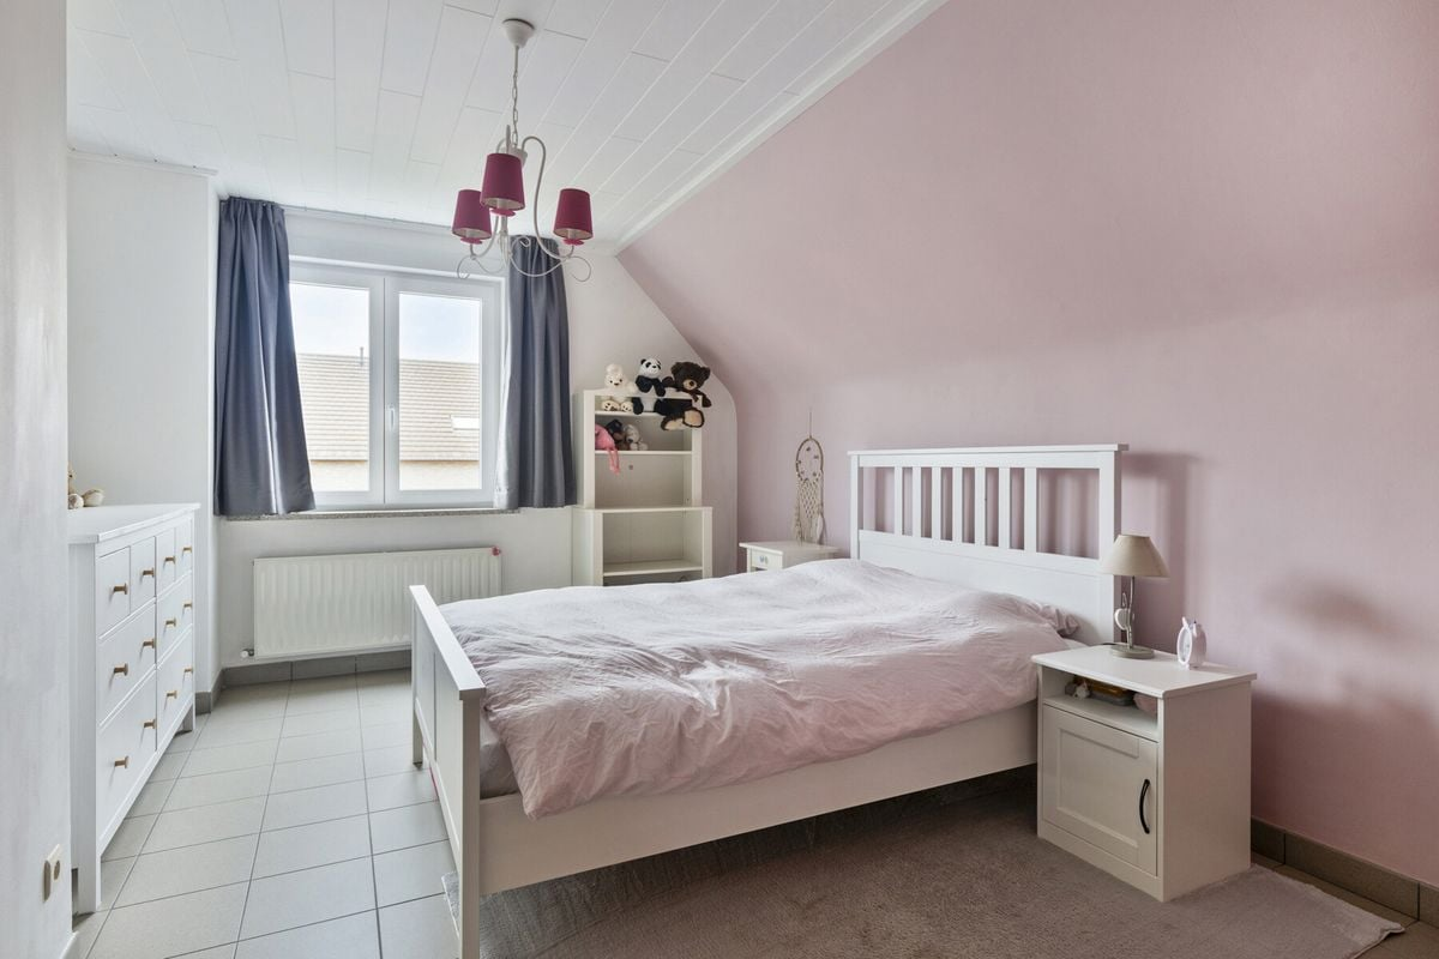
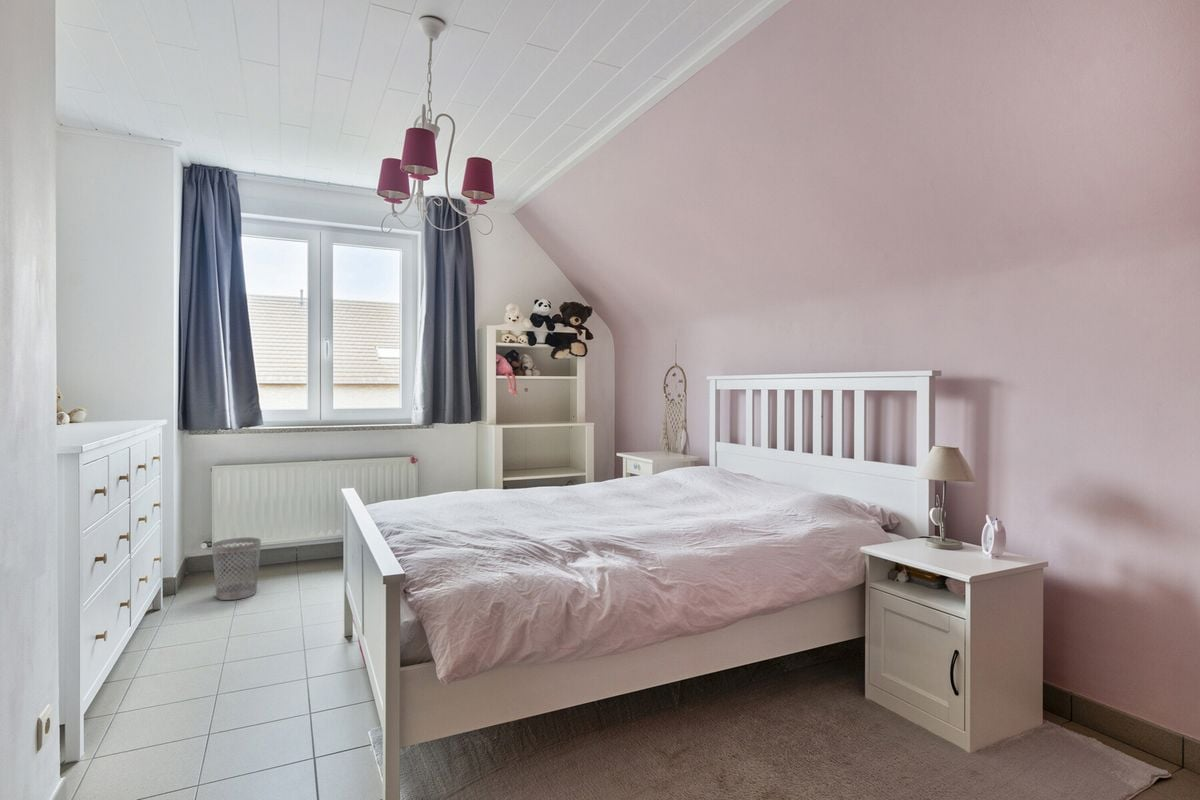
+ wastebasket [211,536,262,601]
